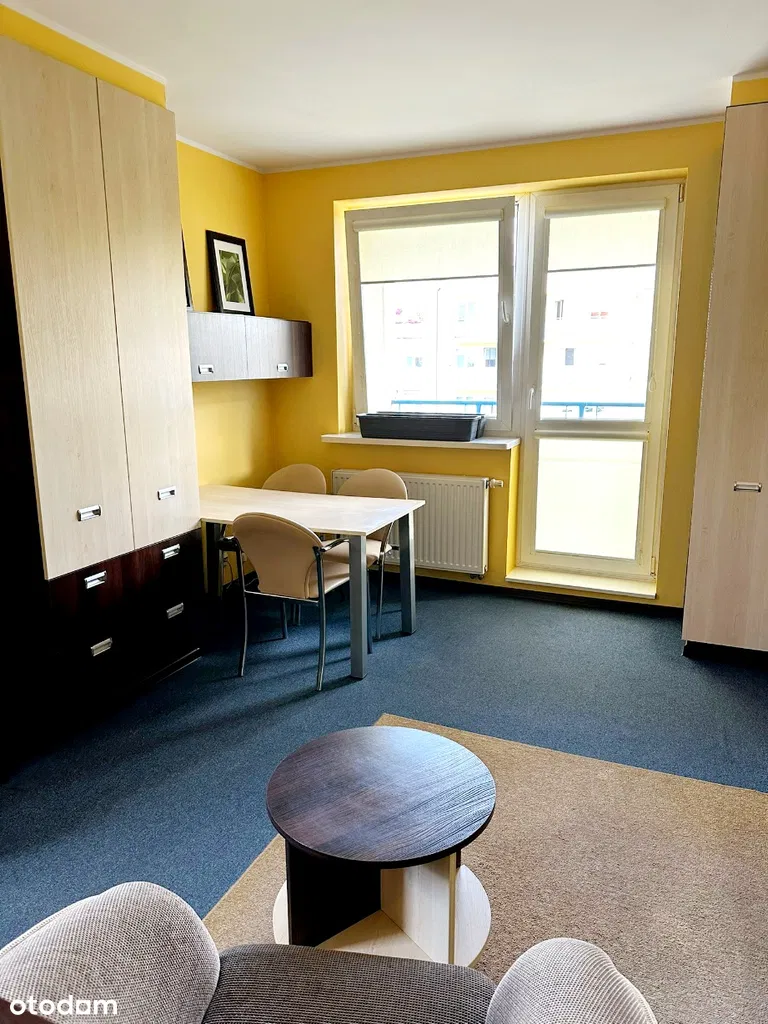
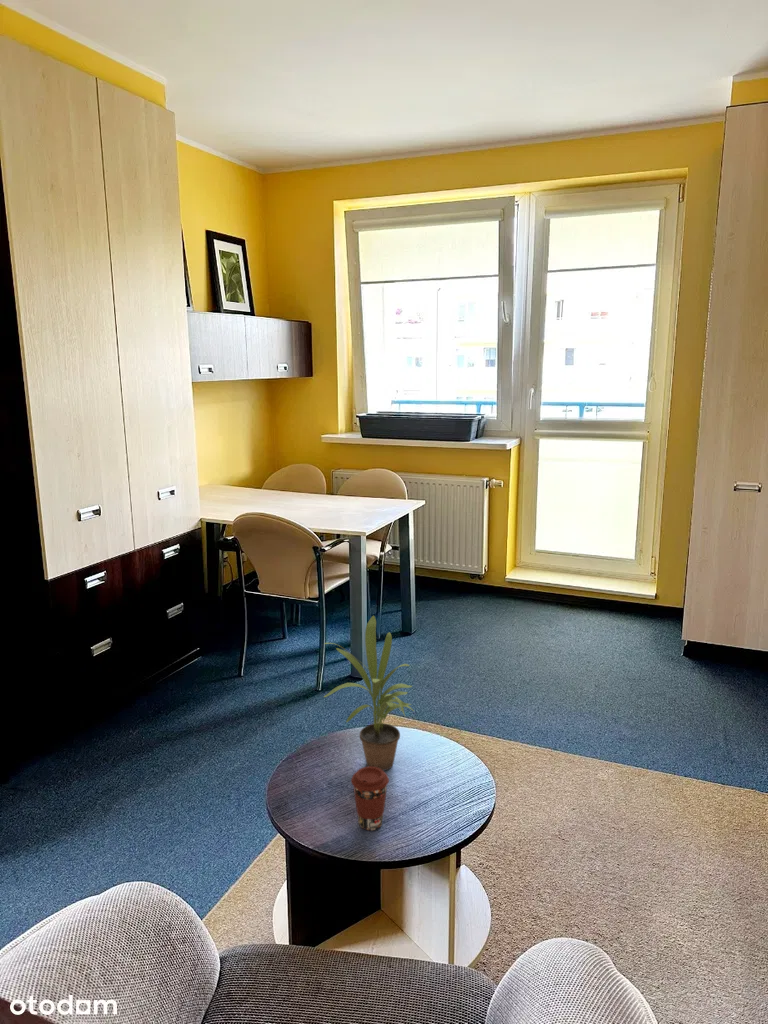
+ coffee cup [350,766,390,831]
+ potted plant [323,615,415,772]
